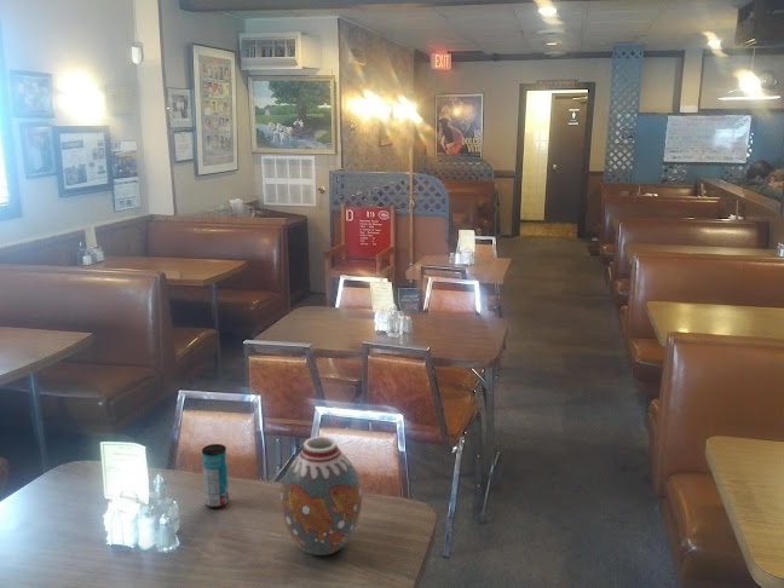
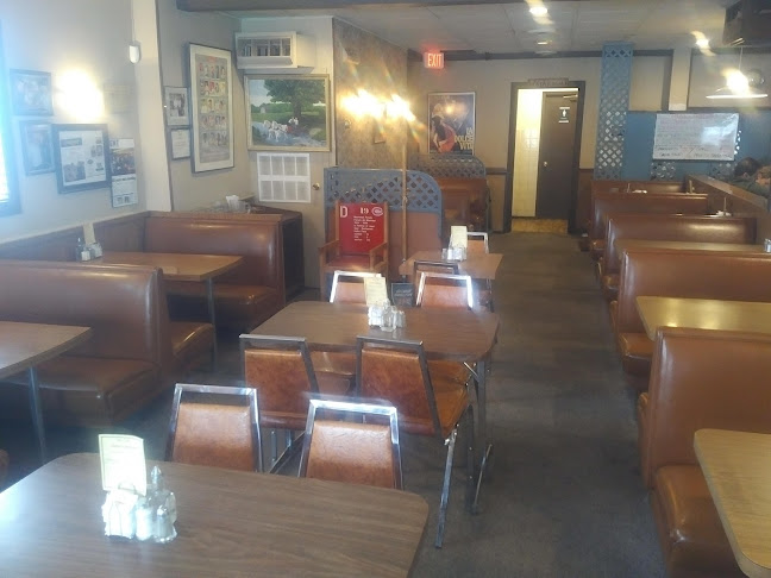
- beverage can [201,443,230,509]
- vase [279,436,363,557]
